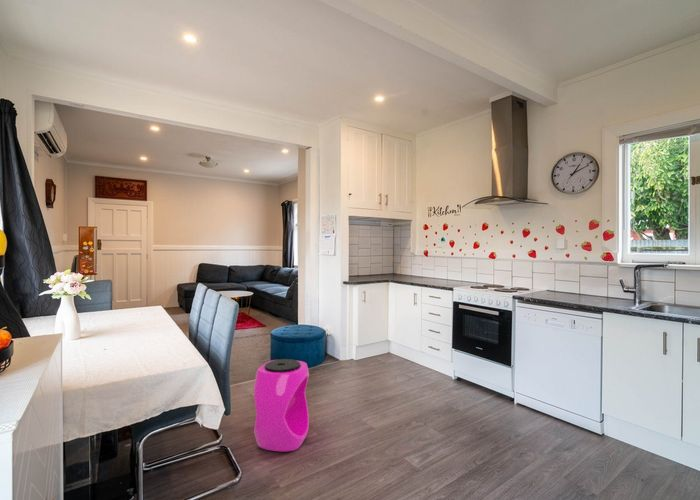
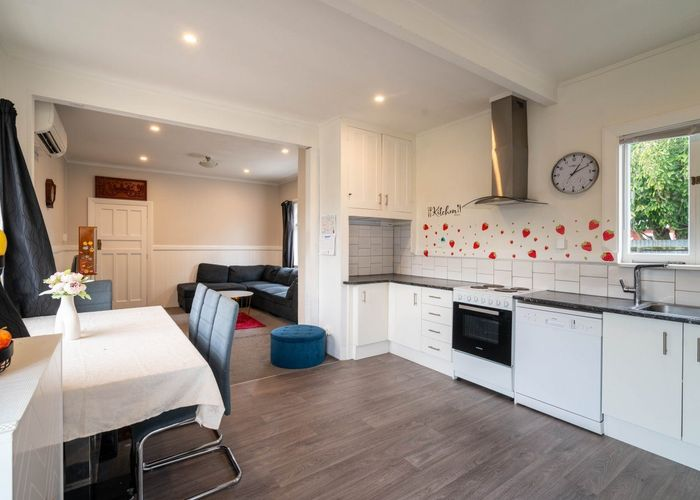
- stool [253,358,310,453]
